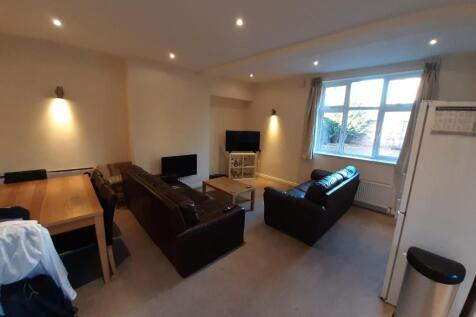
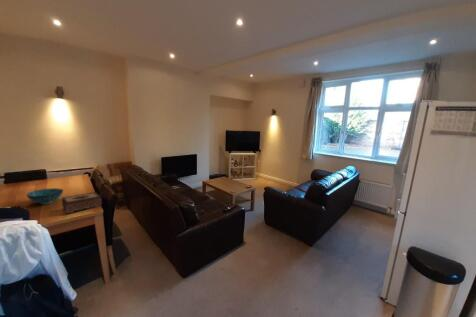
+ decorative bowl [26,187,64,205]
+ tissue box [61,191,103,215]
